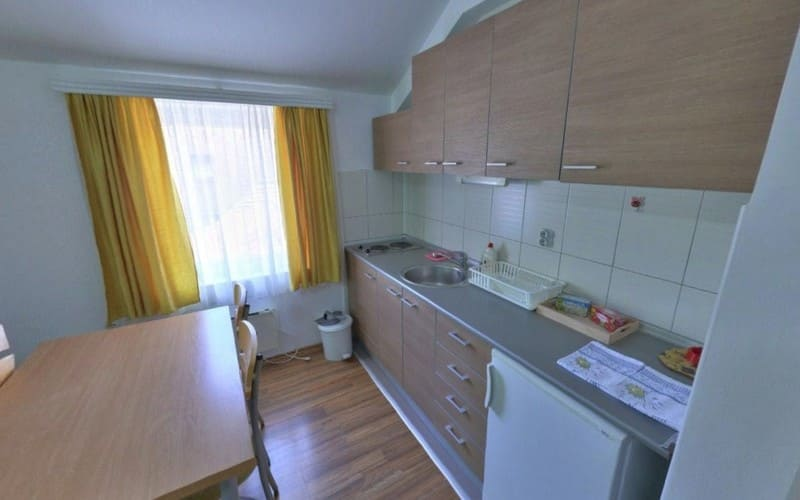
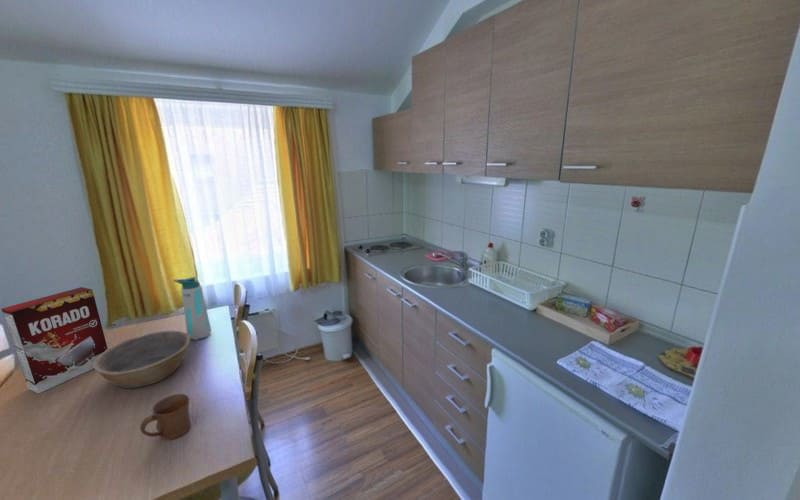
+ cereal box [1,286,109,394]
+ water bottle [173,276,212,341]
+ mug [139,393,192,441]
+ bowl [94,330,191,389]
